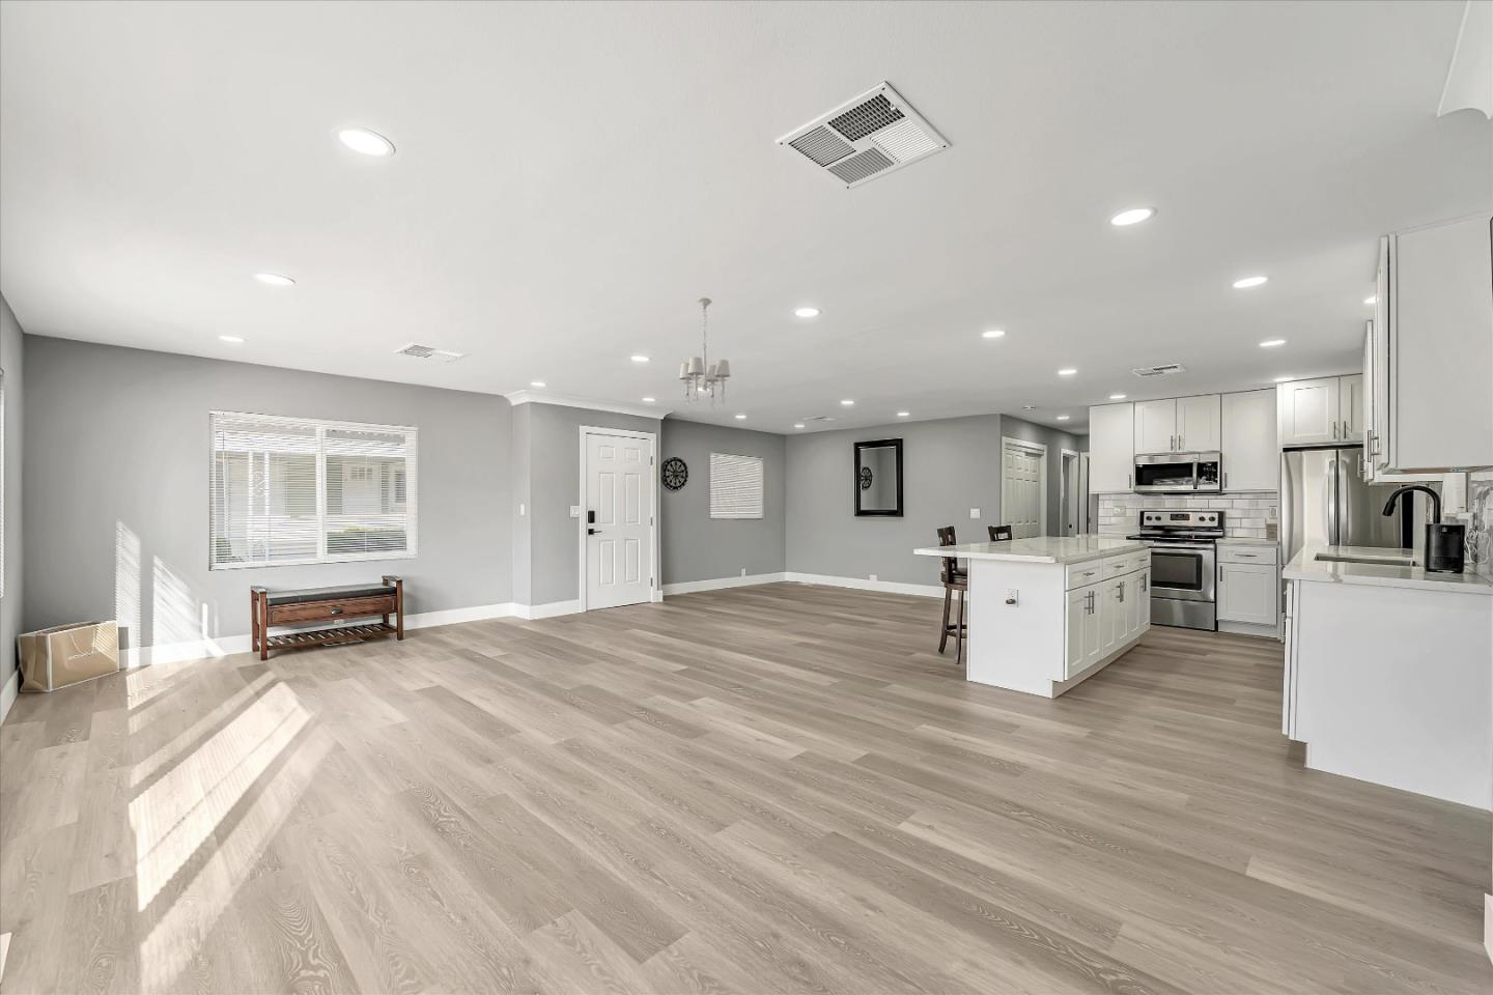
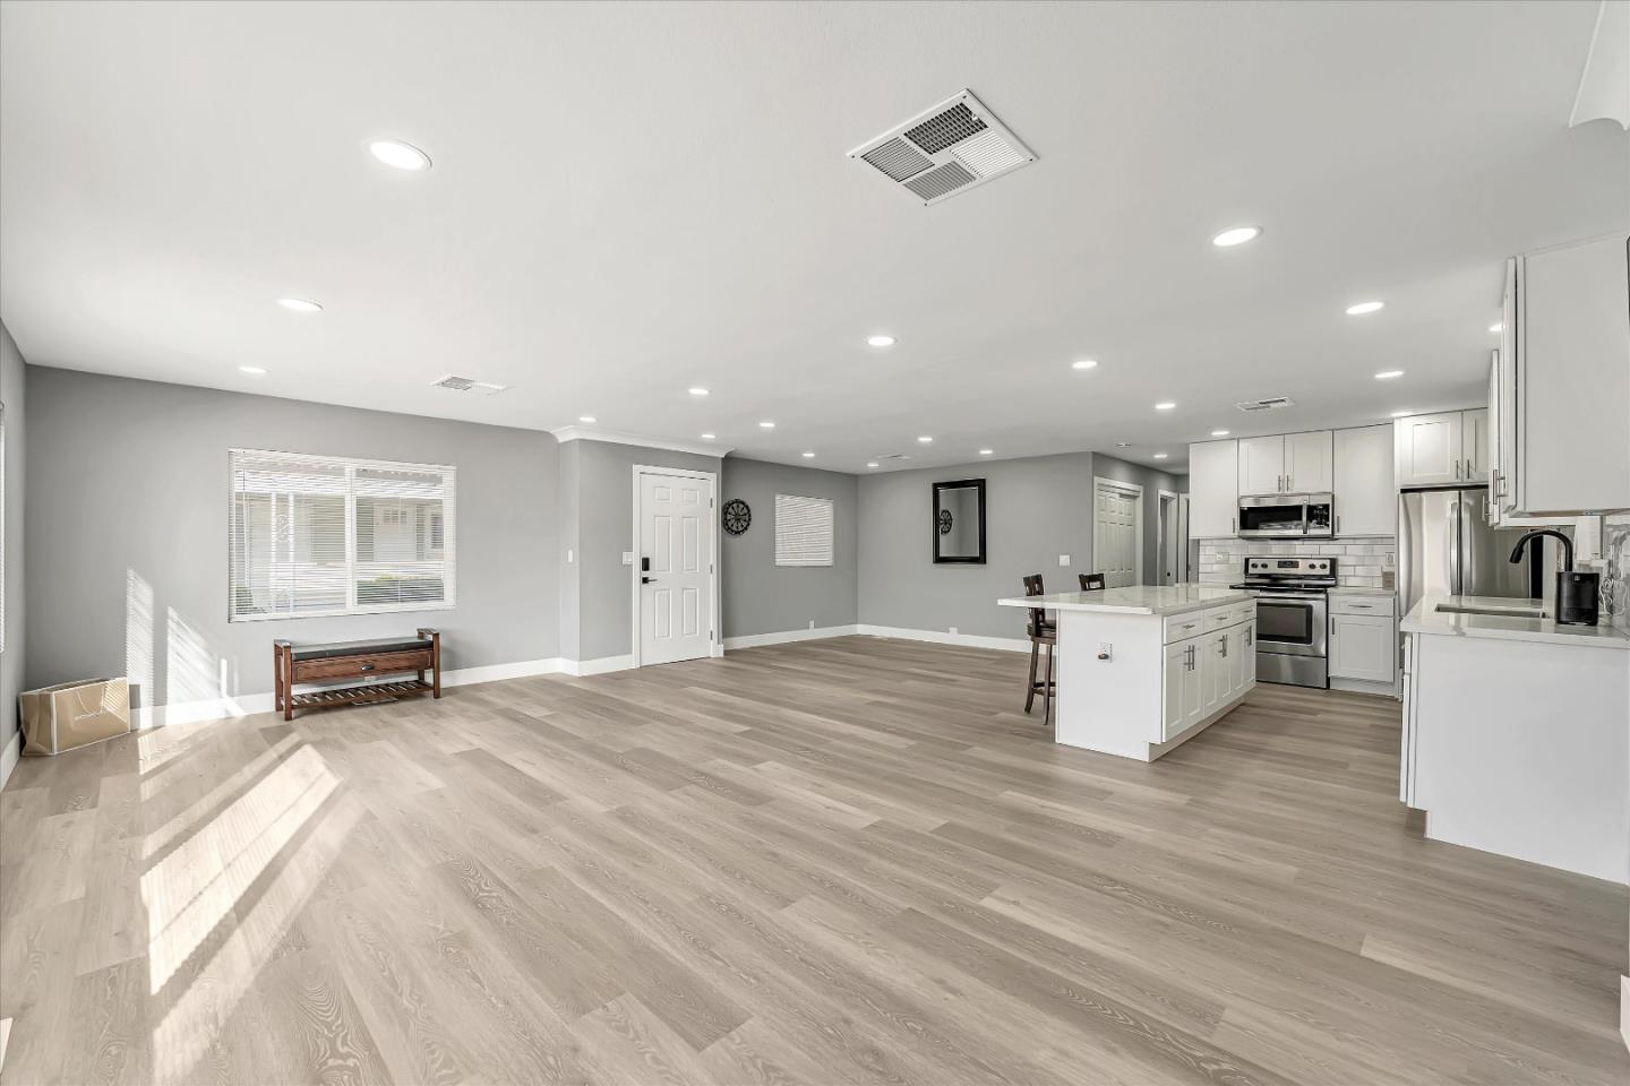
- chandelier [679,297,731,411]
